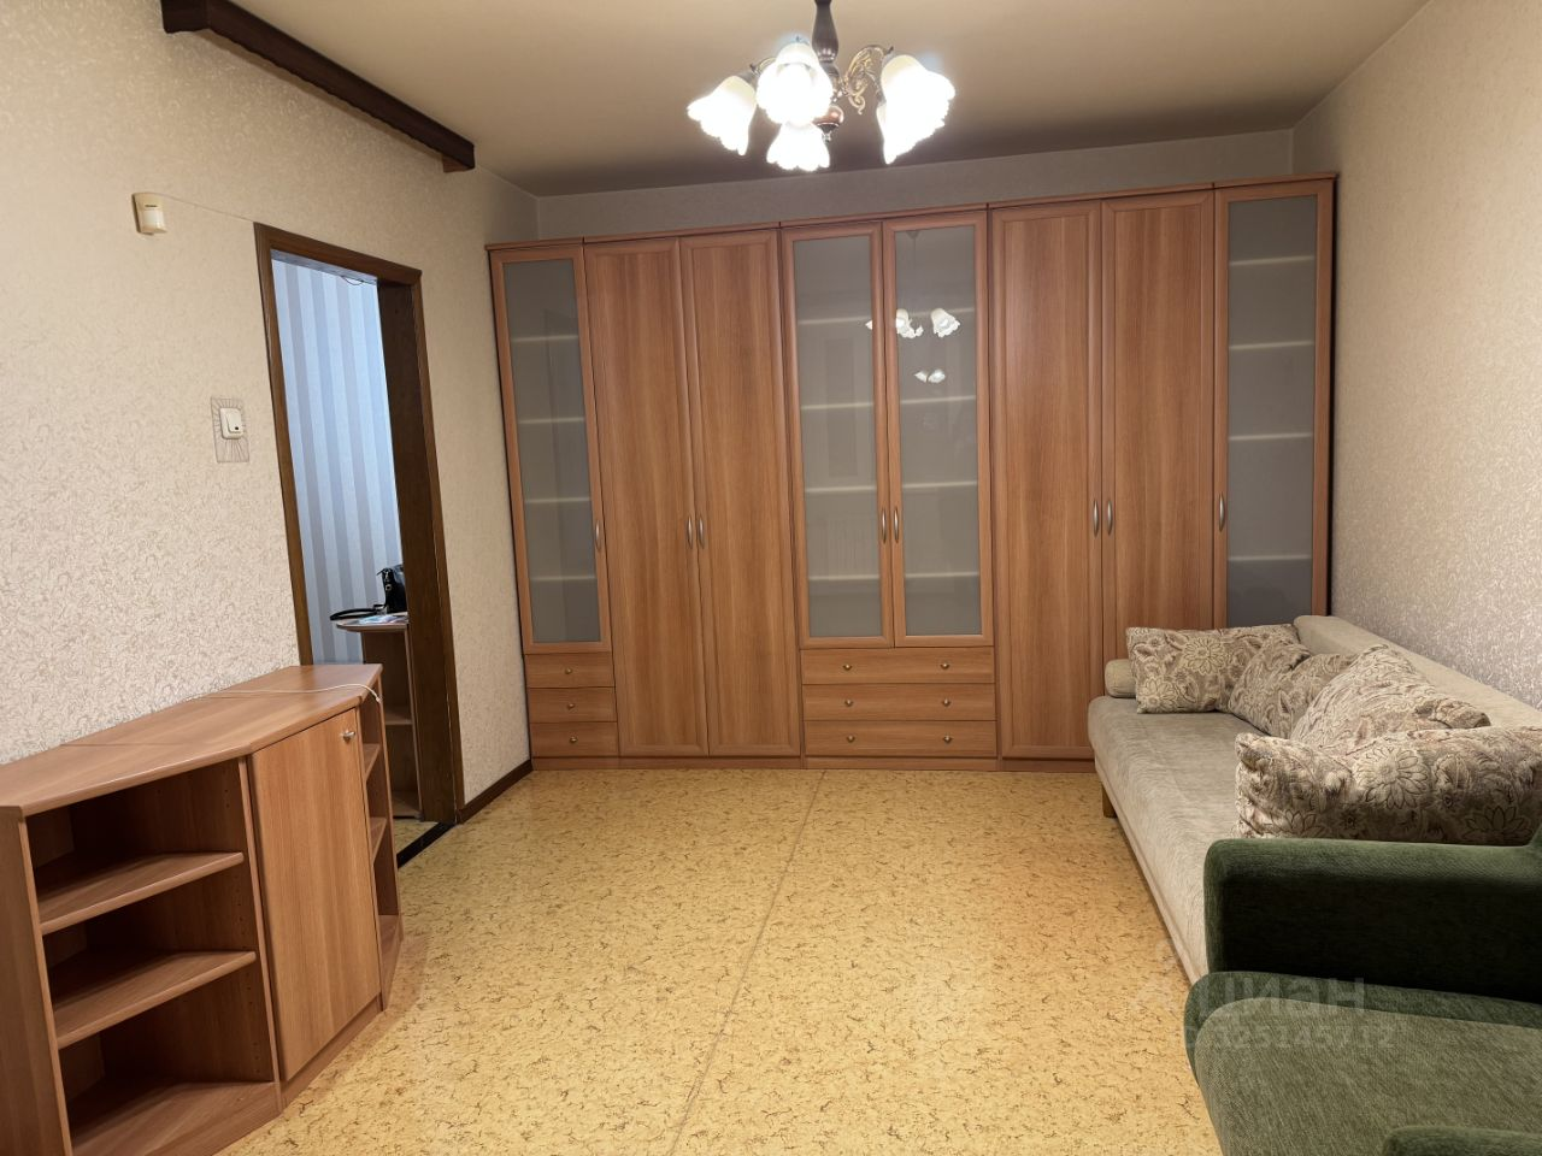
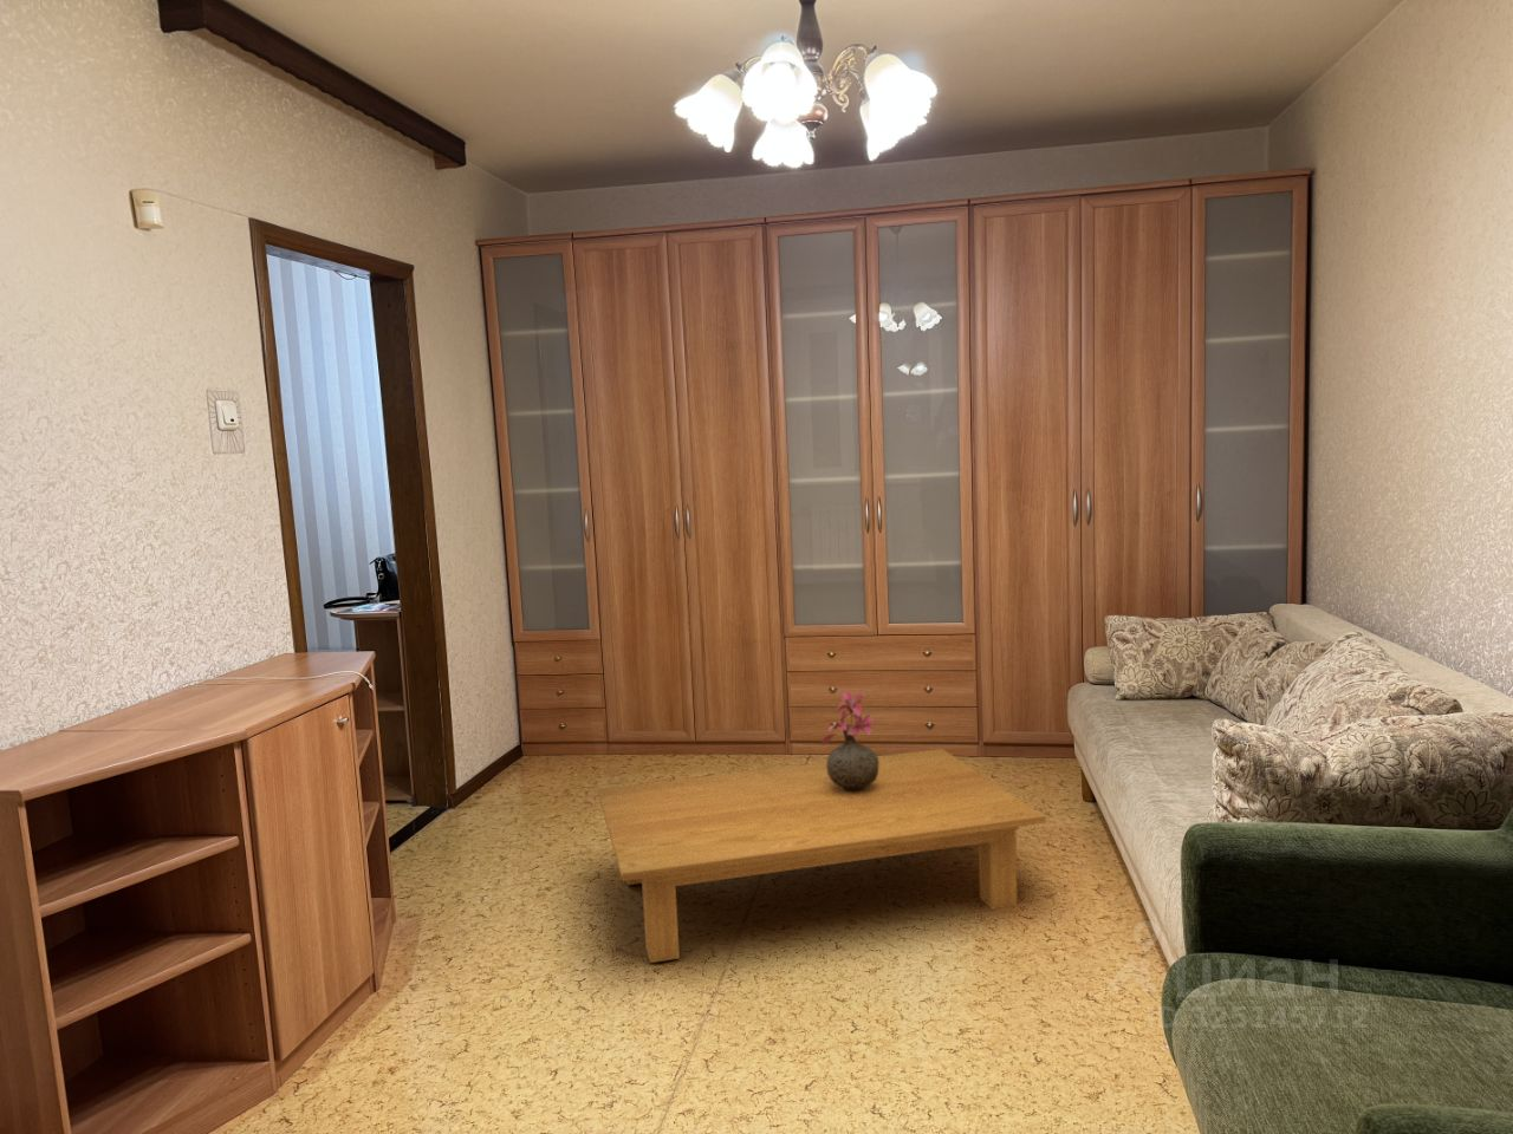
+ coffee table [597,748,1046,964]
+ vase [821,691,878,791]
